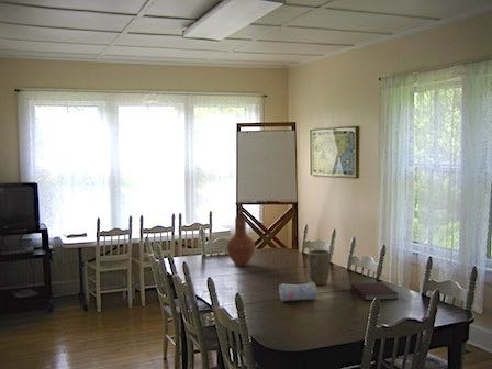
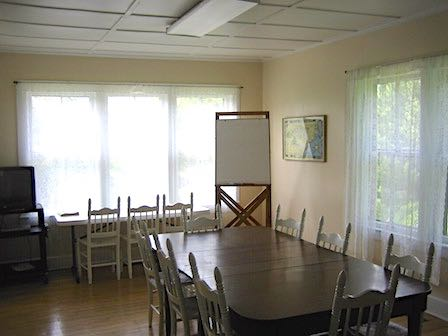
- notebook [350,281,400,301]
- vase [225,216,256,267]
- pencil case [278,281,318,302]
- plant pot [308,248,331,287]
